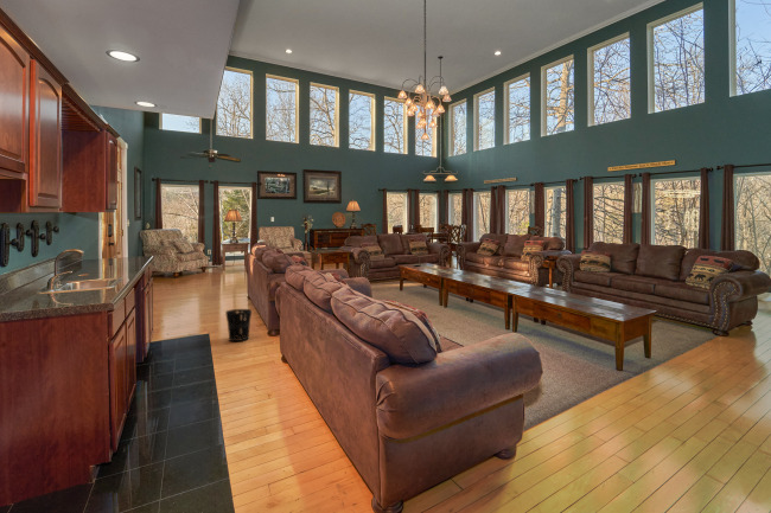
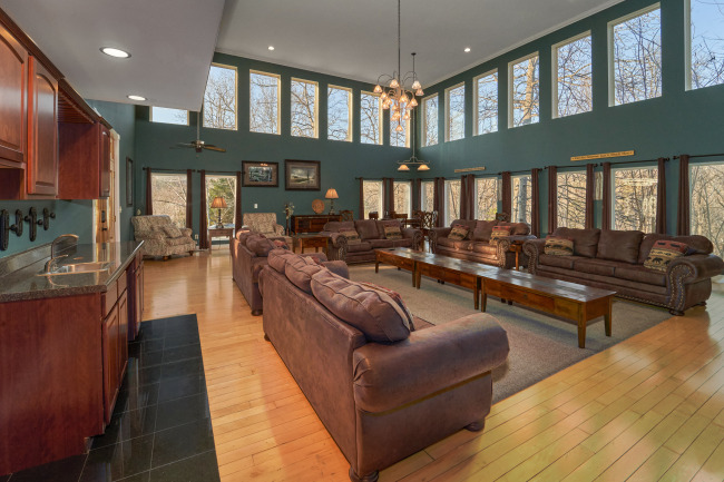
- wastebasket [224,308,253,342]
